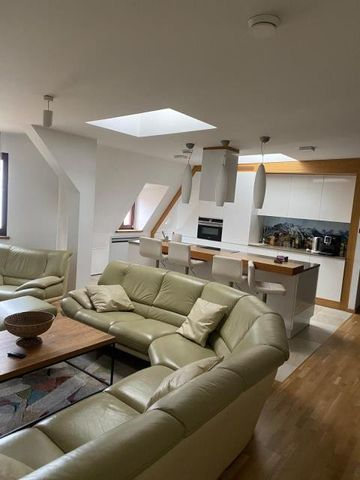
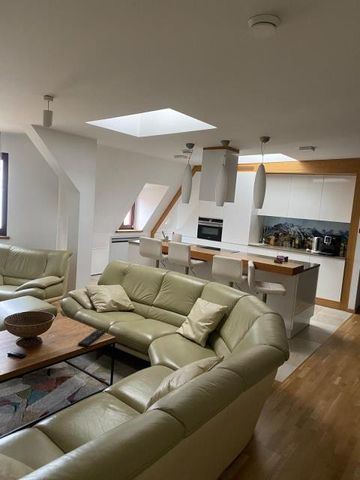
+ remote control [77,328,106,348]
